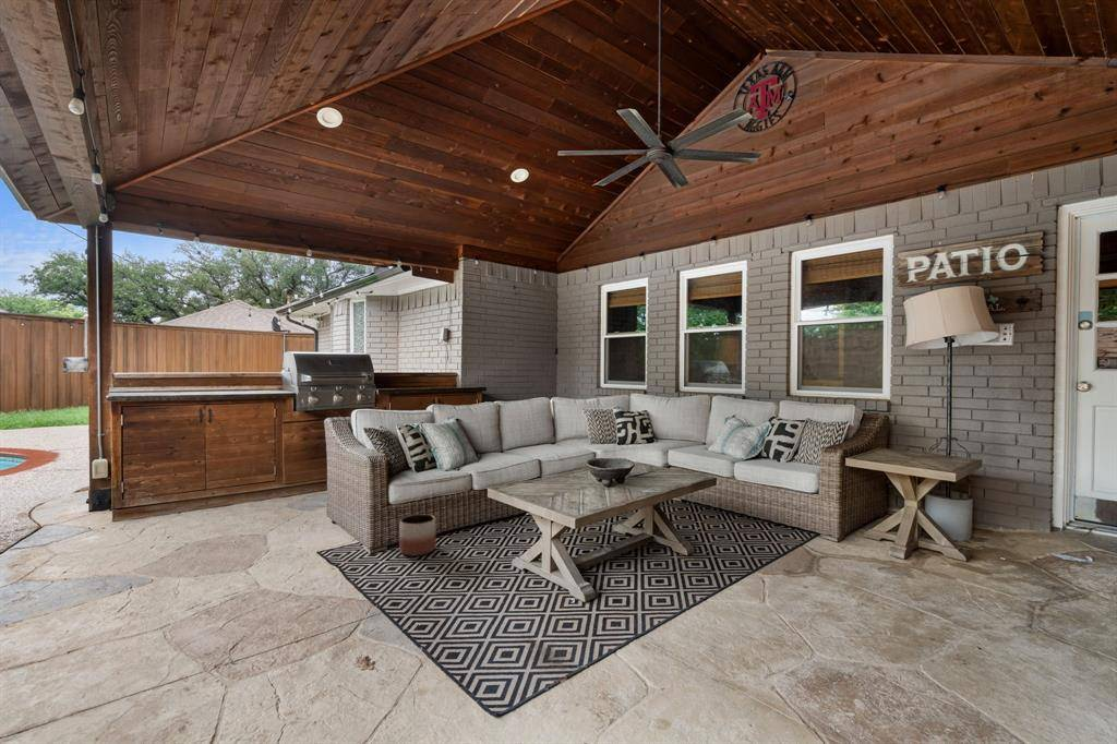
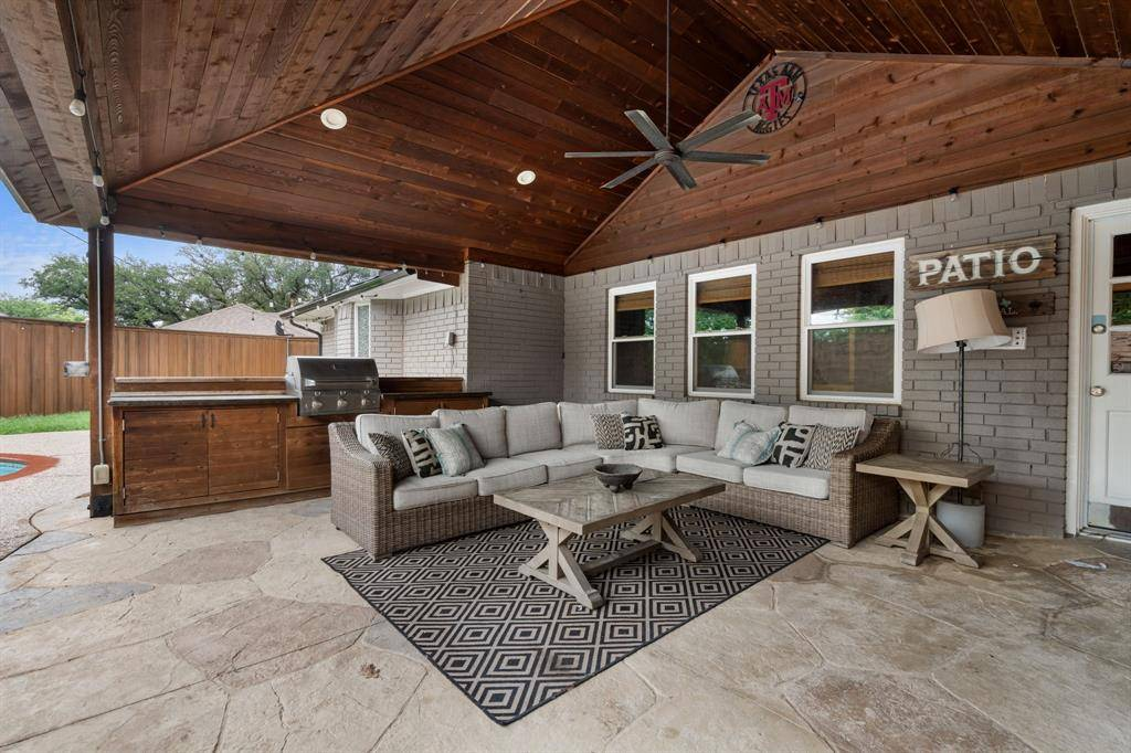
- planter [398,513,436,557]
